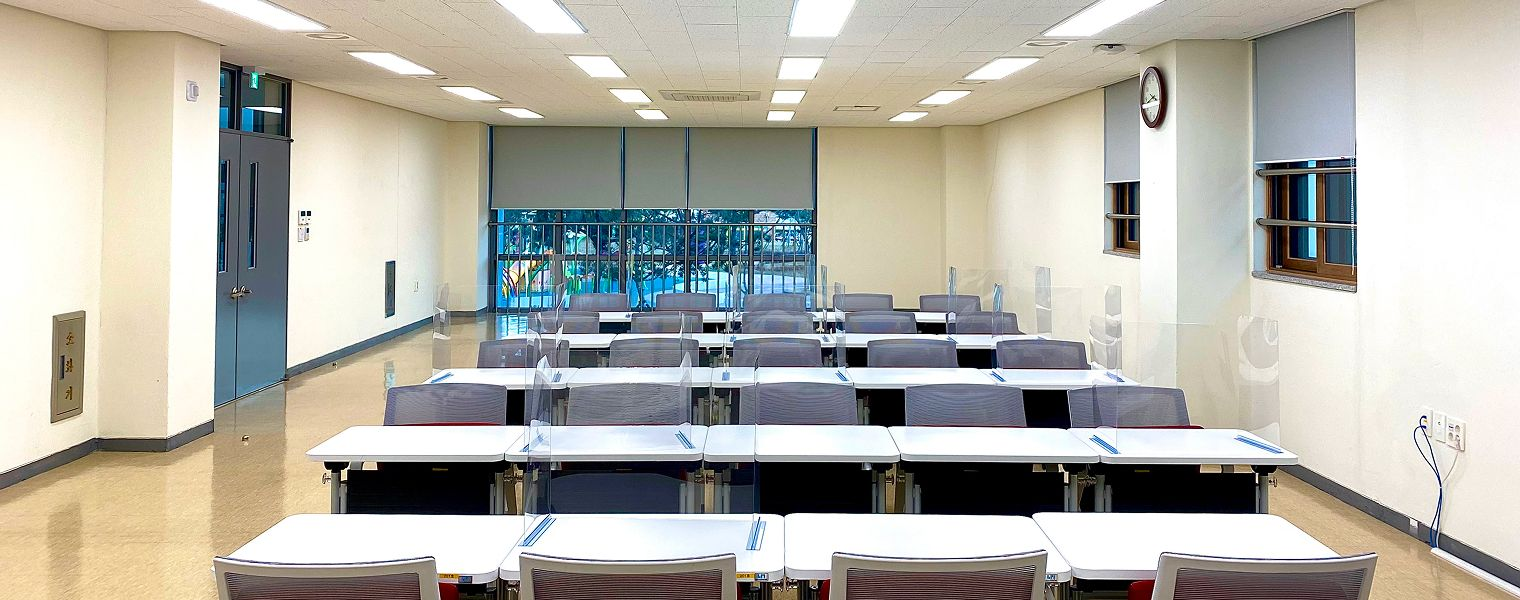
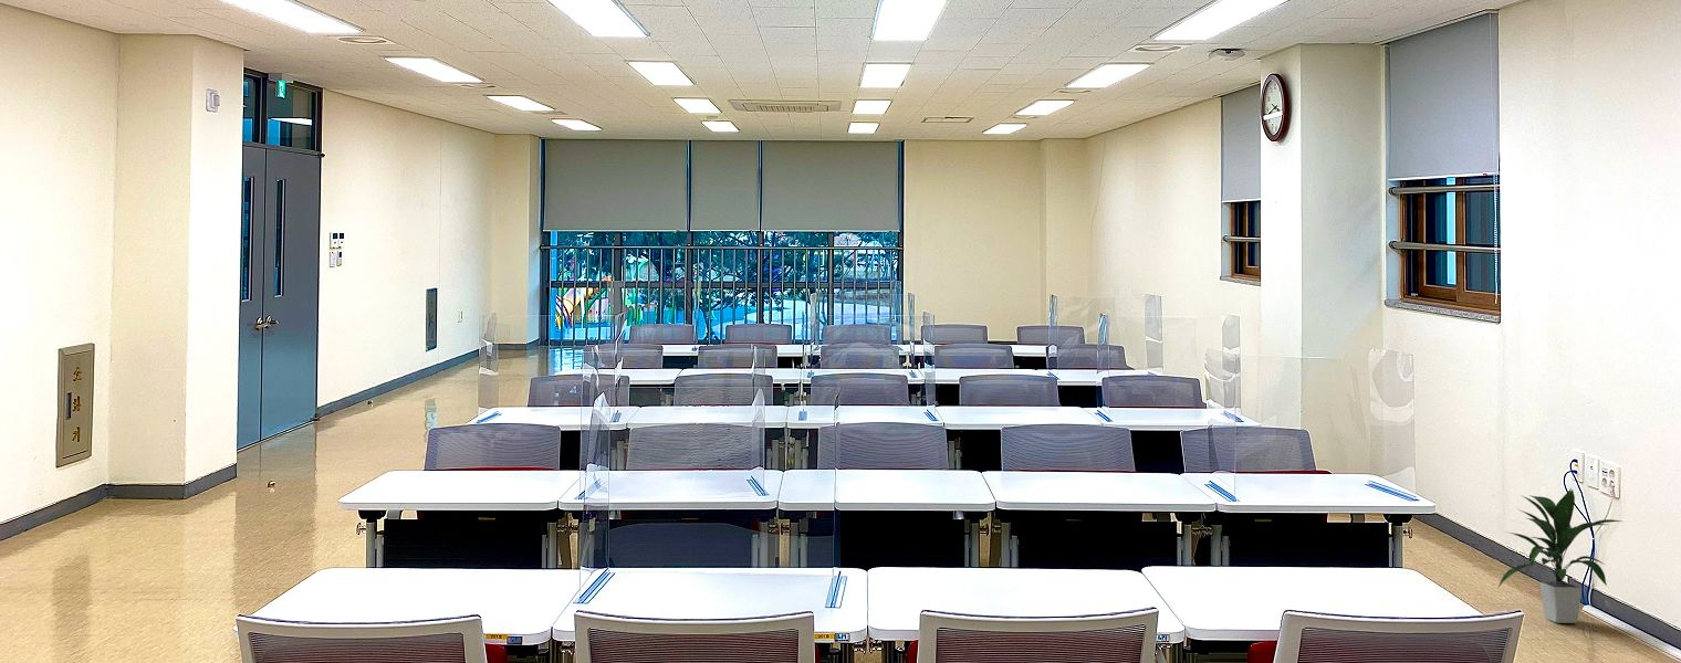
+ indoor plant [1496,486,1622,624]
